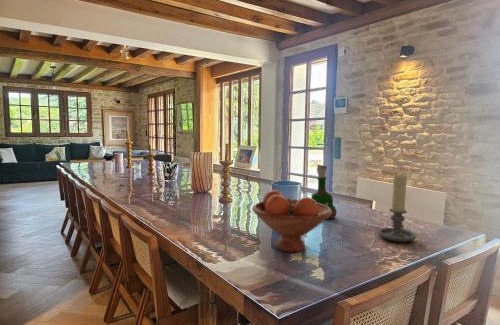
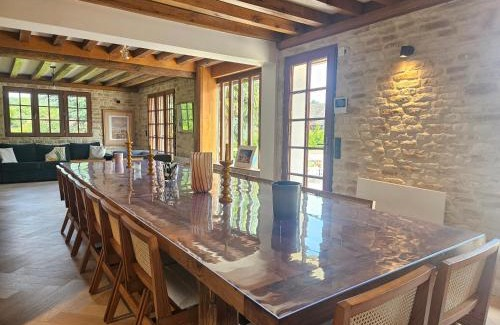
- candle holder [377,173,417,243]
- fruit bowl [251,189,332,253]
- grog bottle [310,164,338,220]
